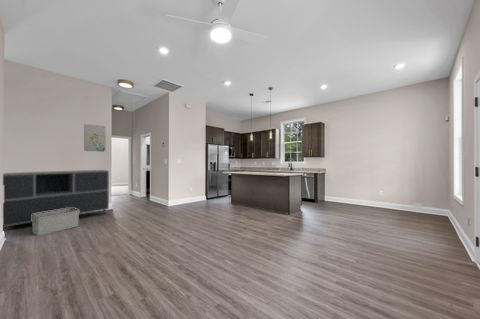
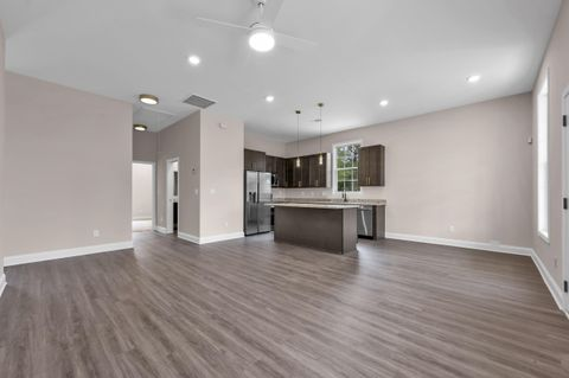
- sideboard [2,169,110,228]
- storage bin [31,208,80,236]
- wall art [83,123,106,153]
